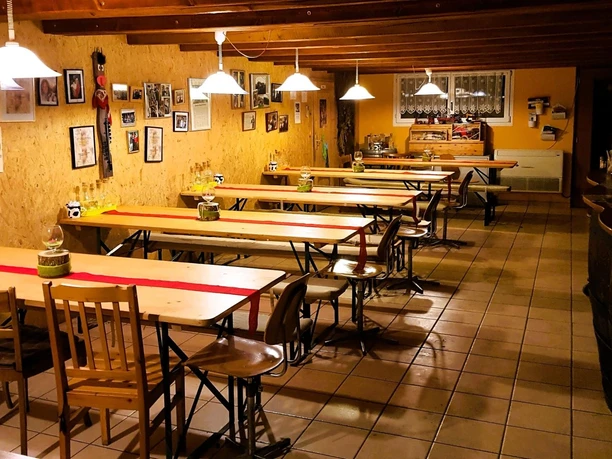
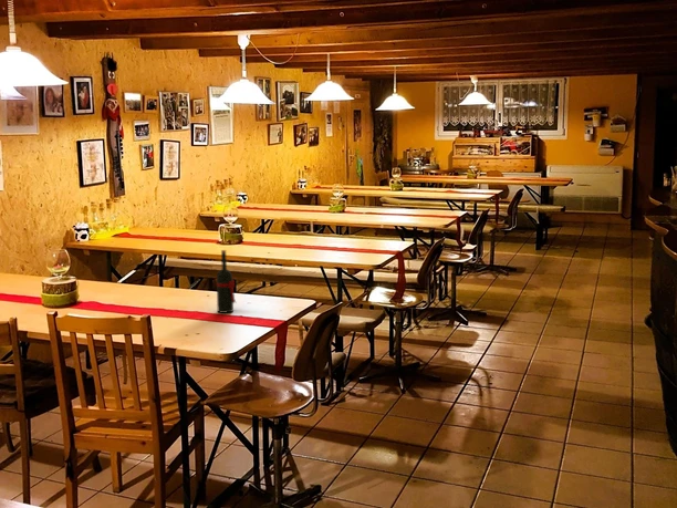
+ wine bottle [216,249,237,314]
